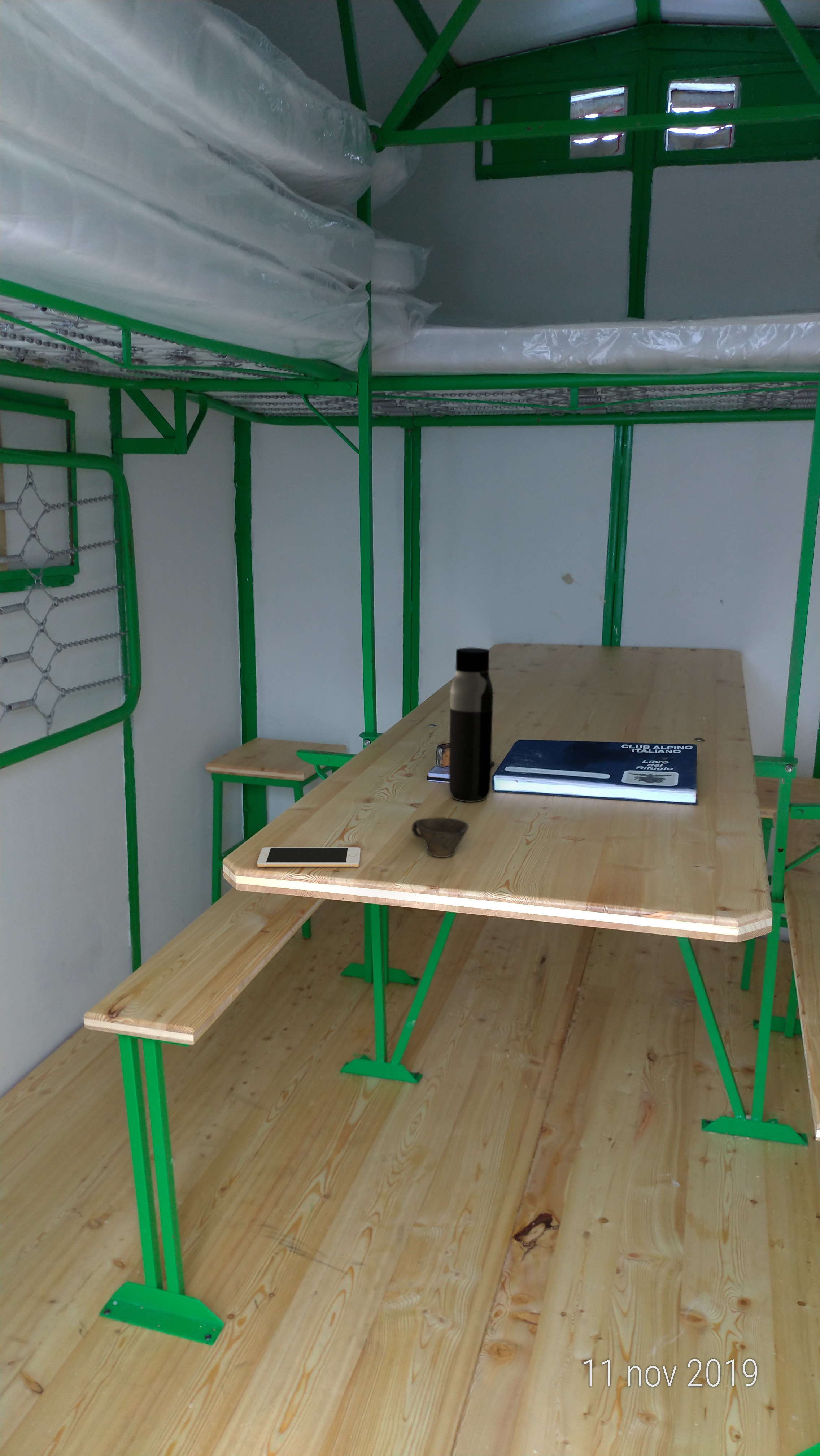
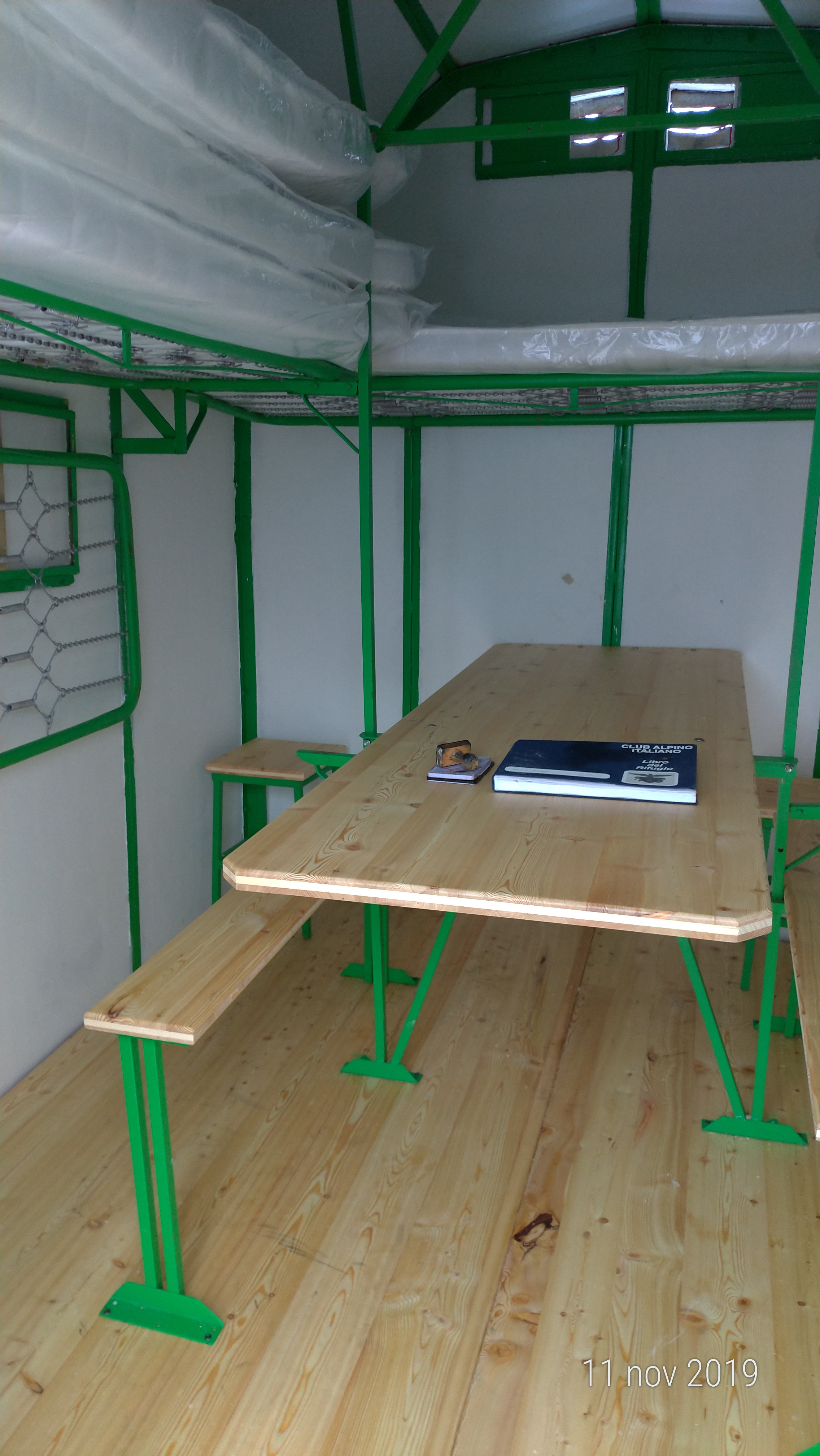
- cell phone [257,847,361,867]
- water bottle [449,647,493,802]
- cup [411,817,469,858]
